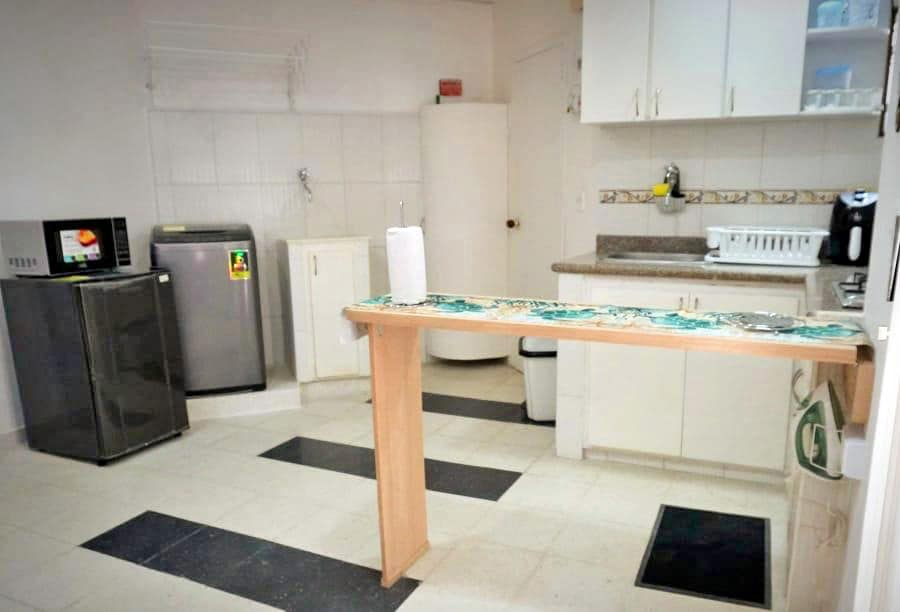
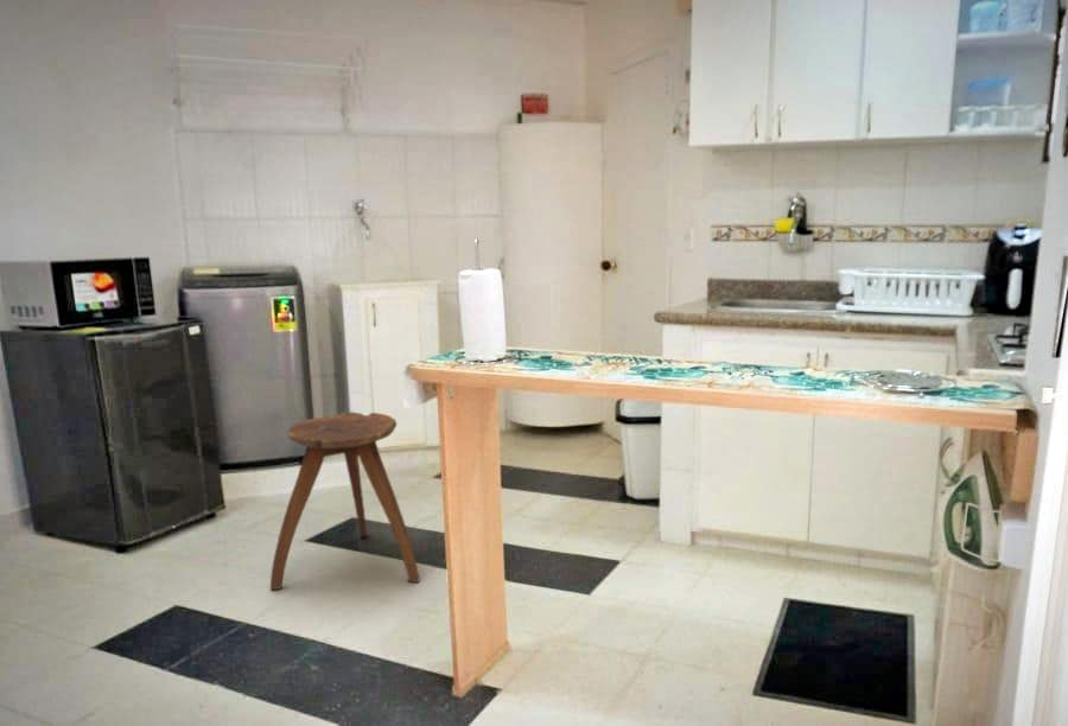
+ stool [269,410,421,591]
